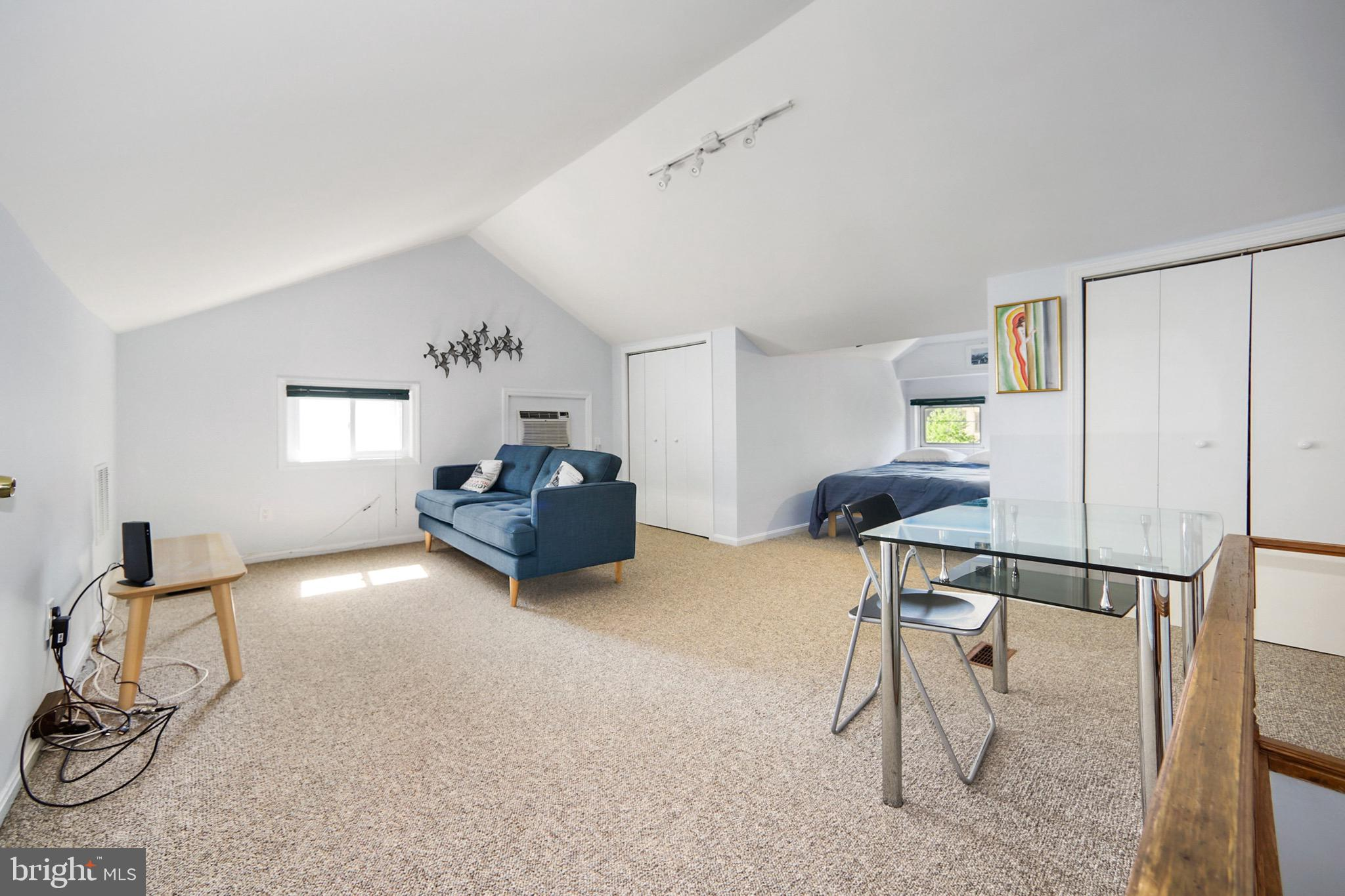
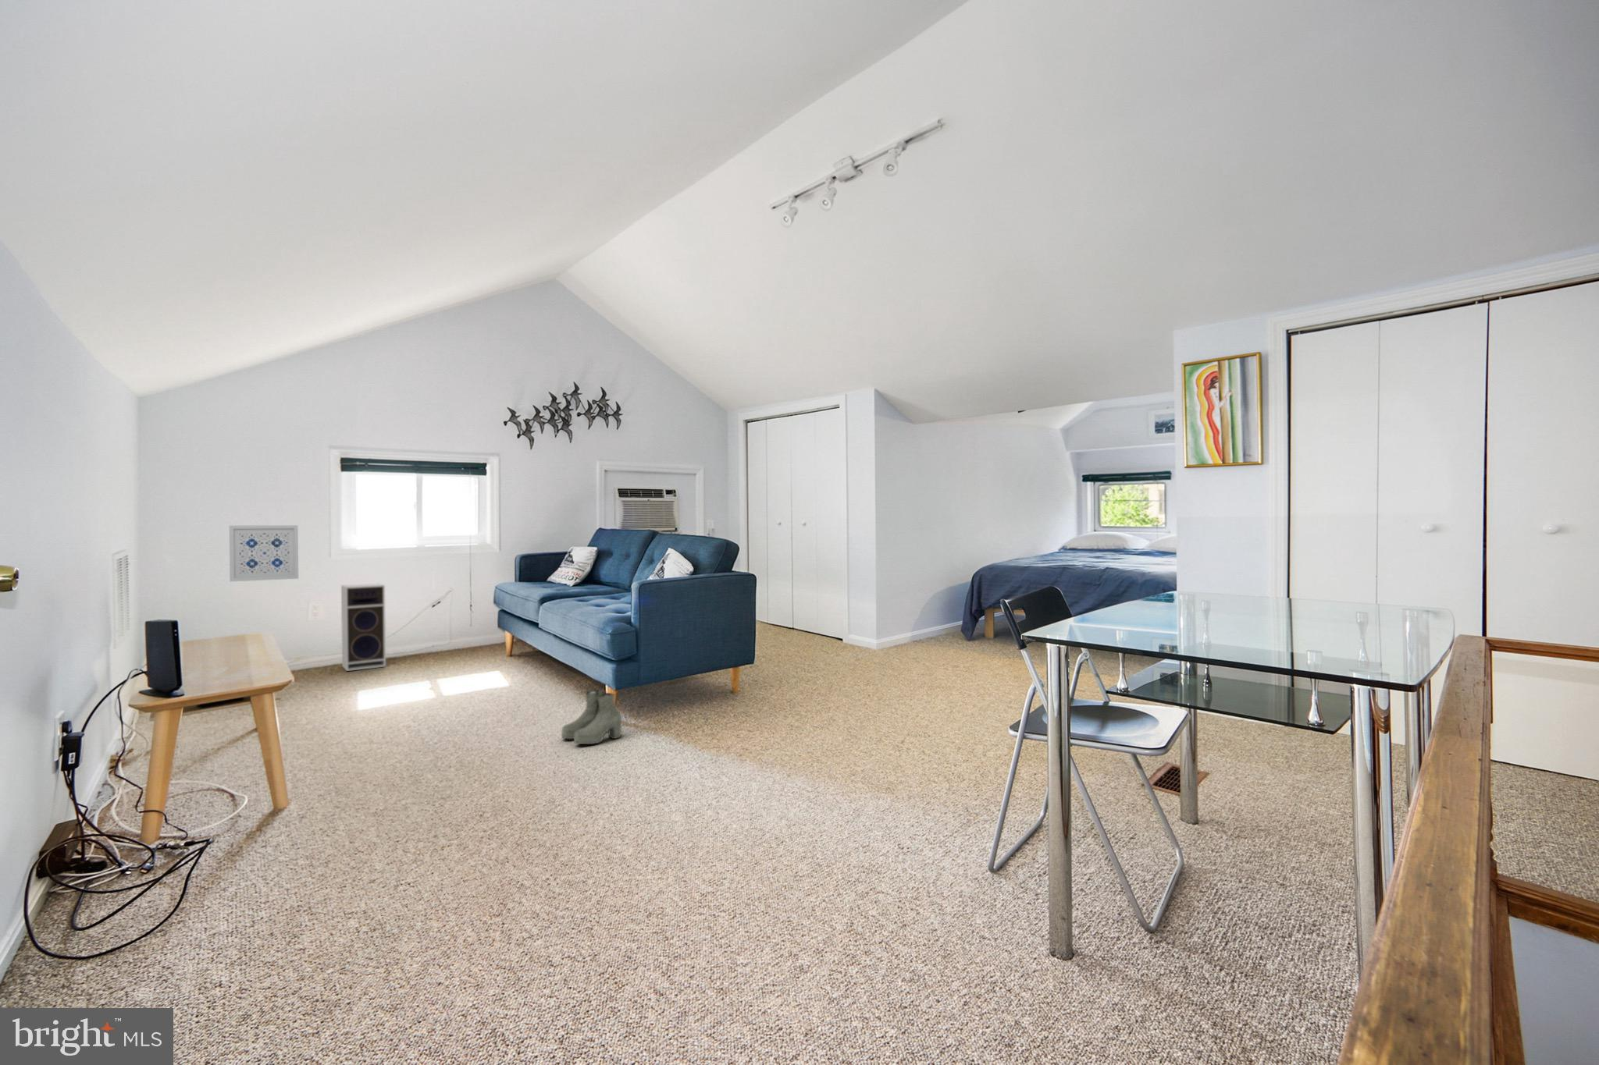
+ boots [561,689,622,745]
+ wall art [228,524,300,582]
+ speaker [340,582,386,672]
